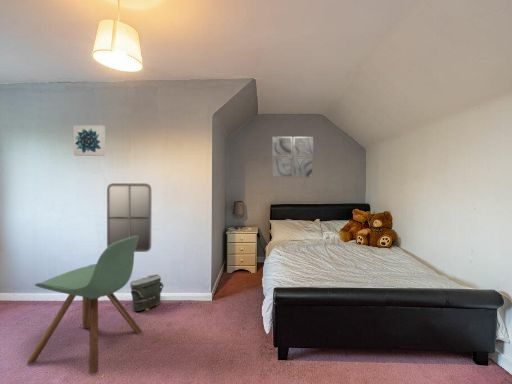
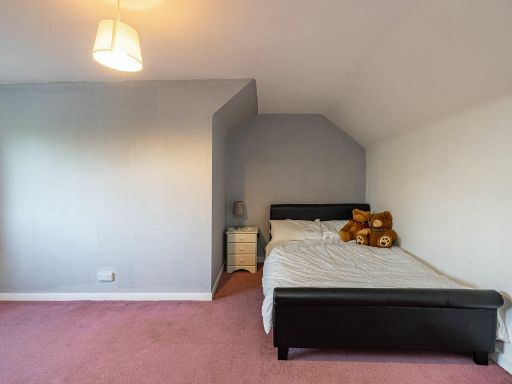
- home mirror [106,182,152,253]
- chair [26,236,143,375]
- wall art [73,125,106,157]
- wall art [271,136,314,179]
- bag [129,274,165,312]
